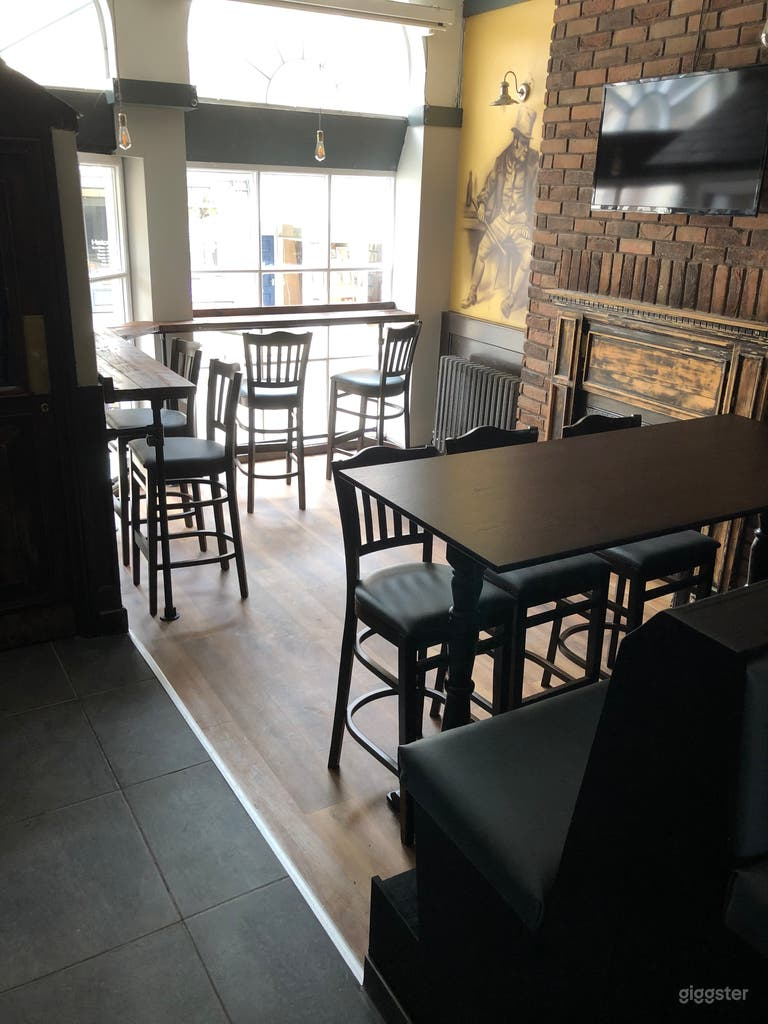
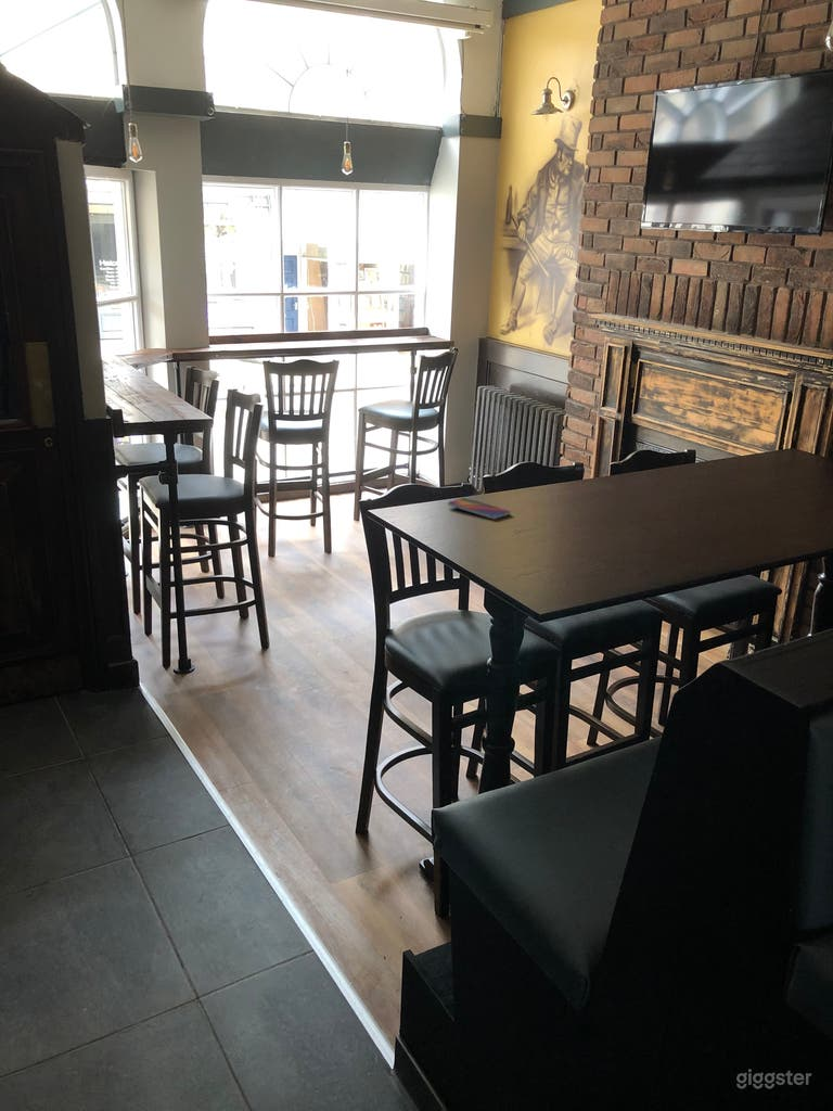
+ smartphone [447,497,512,520]
